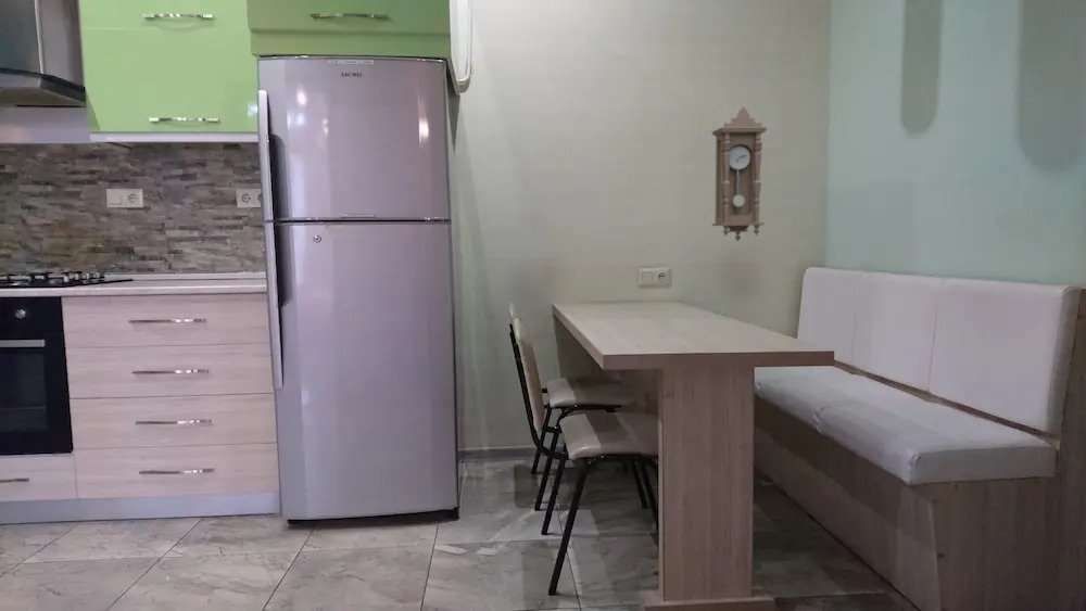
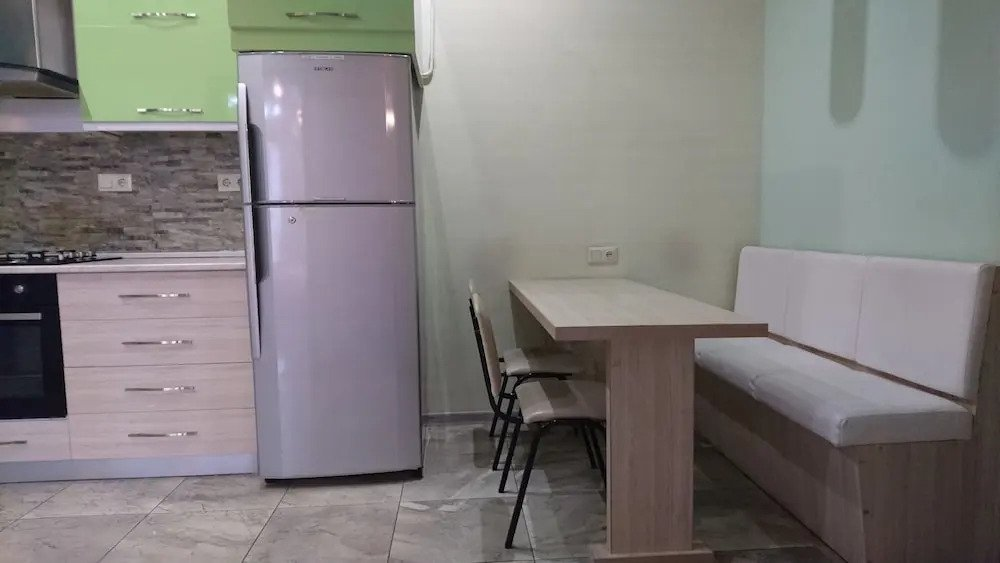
- pendulum clock [711,106,769,242]
